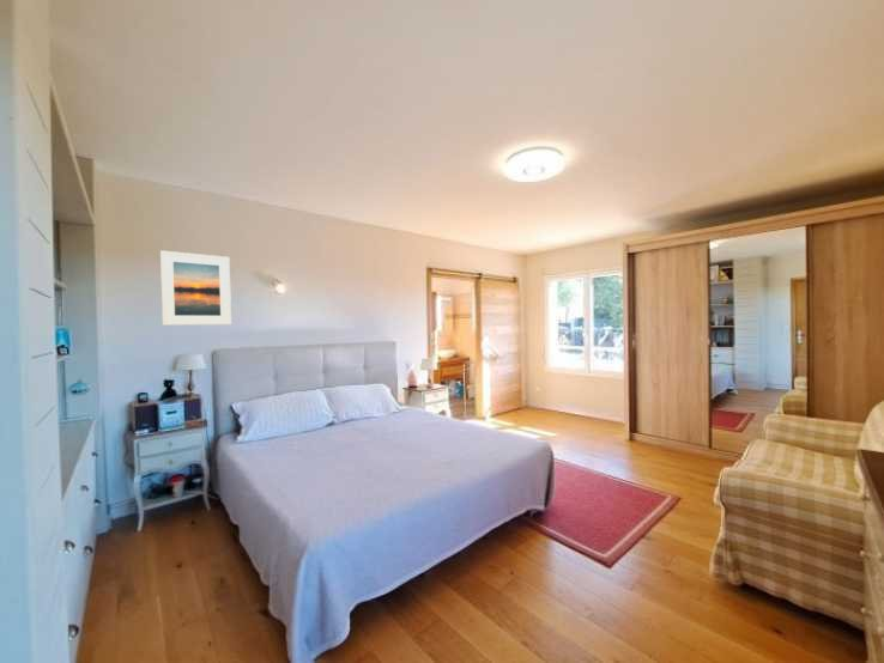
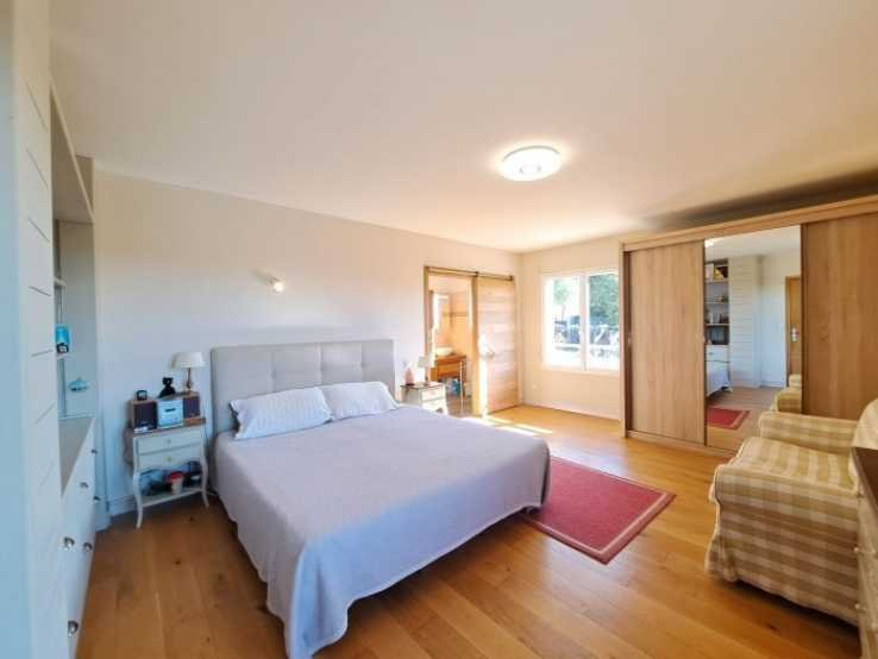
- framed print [159,249,232,327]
